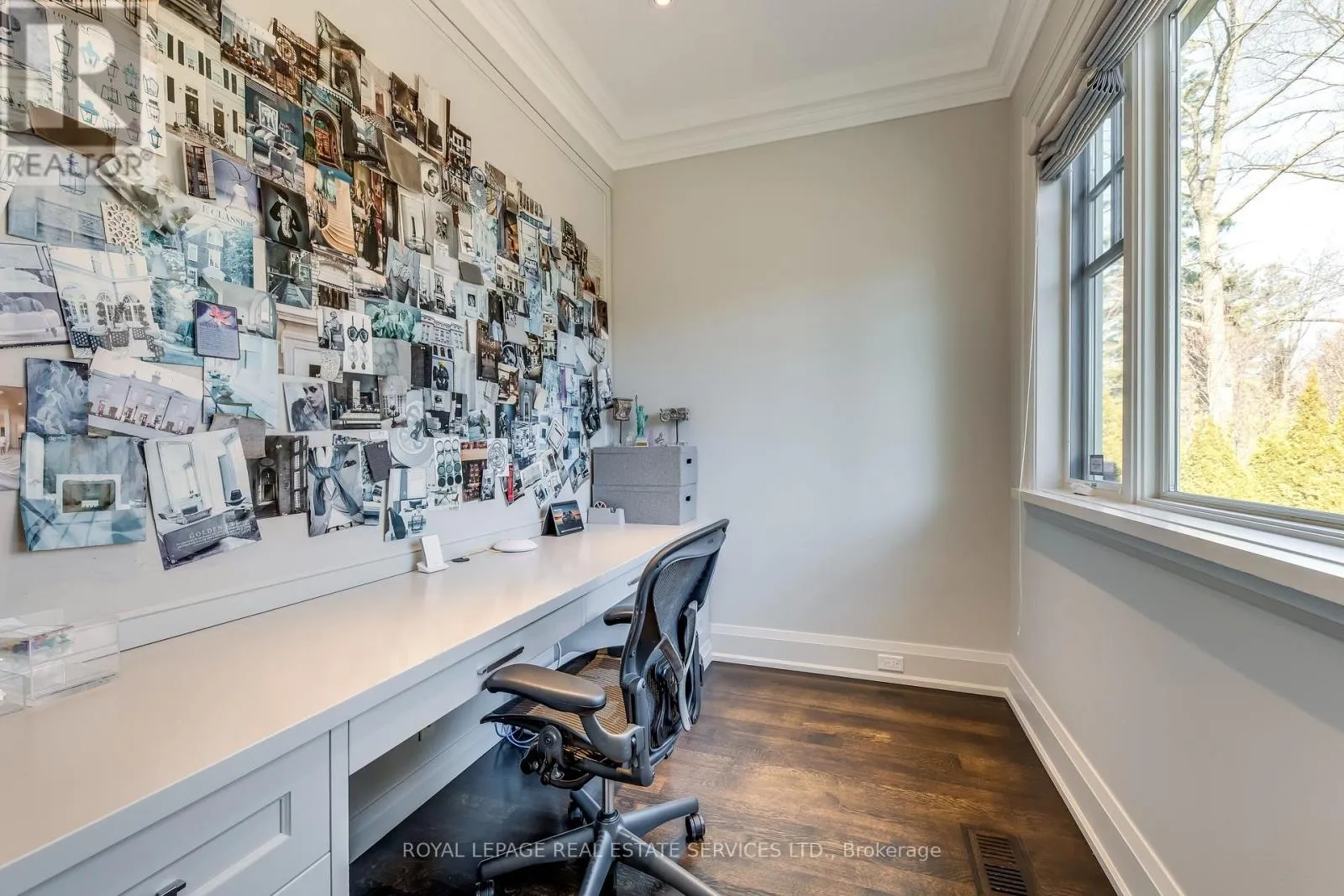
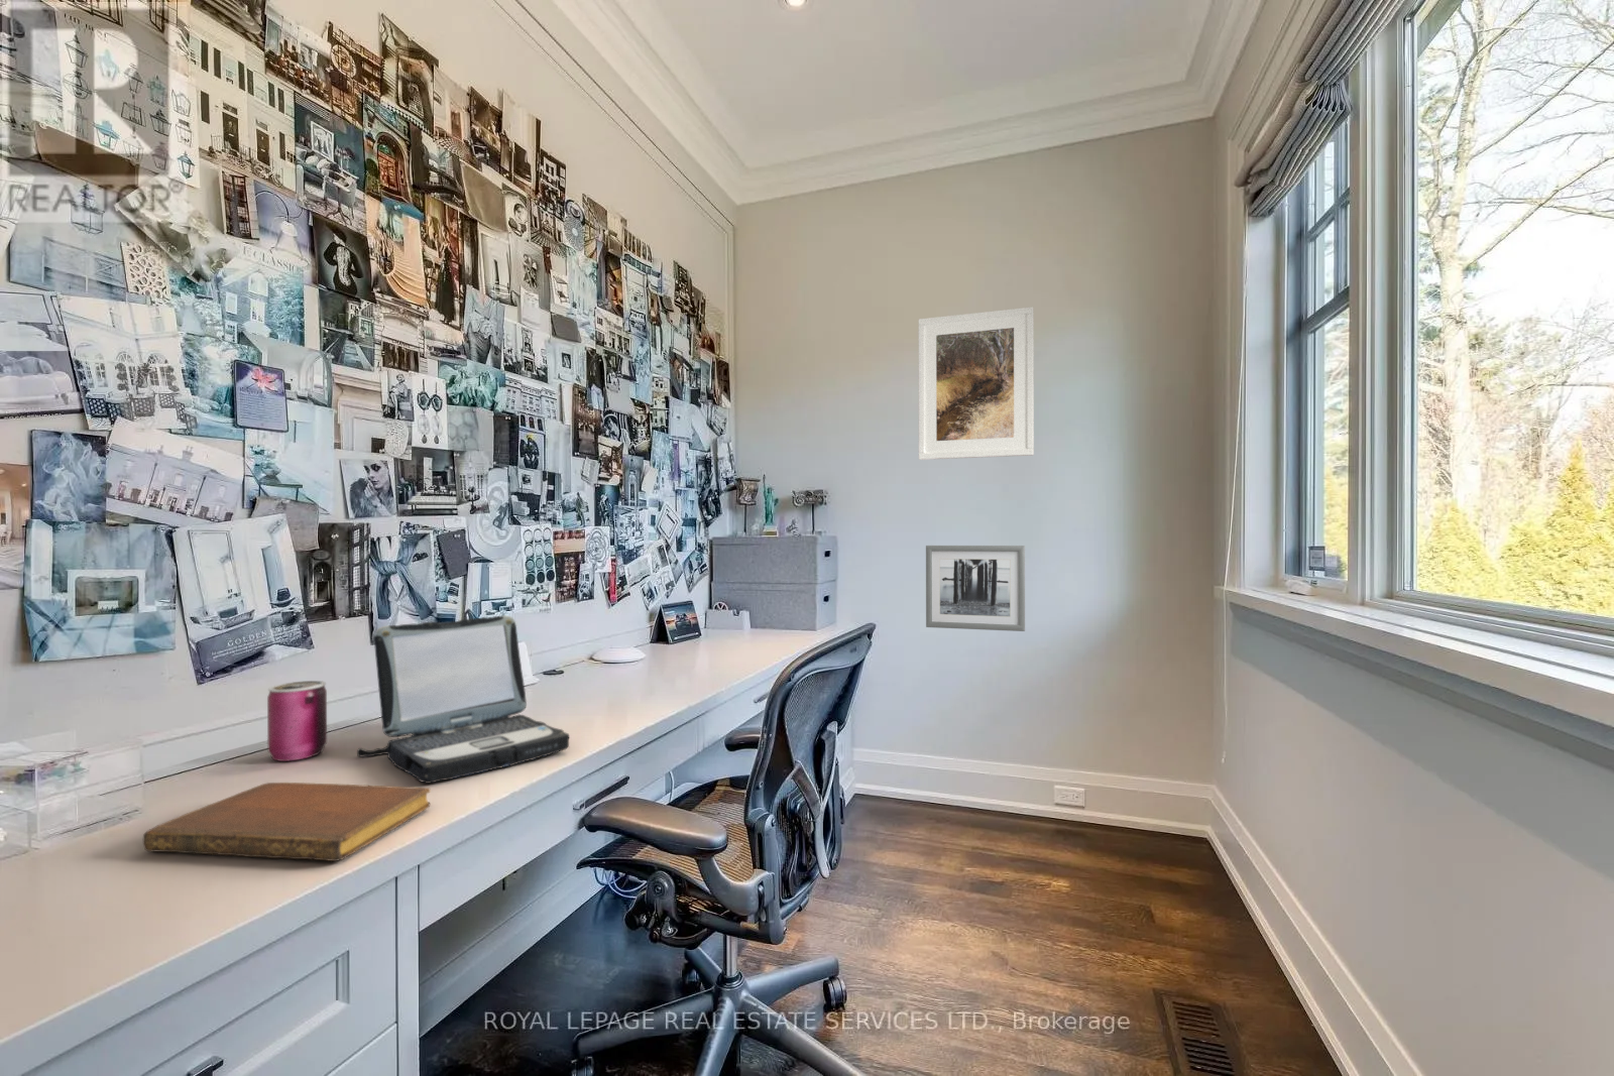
+ wall art [925,544,1026,633]
+ notebook [142,782,431,862]
+ can [267,680,328,763]
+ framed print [917,305,1035,461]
+ laptop [357,614,570,784]
